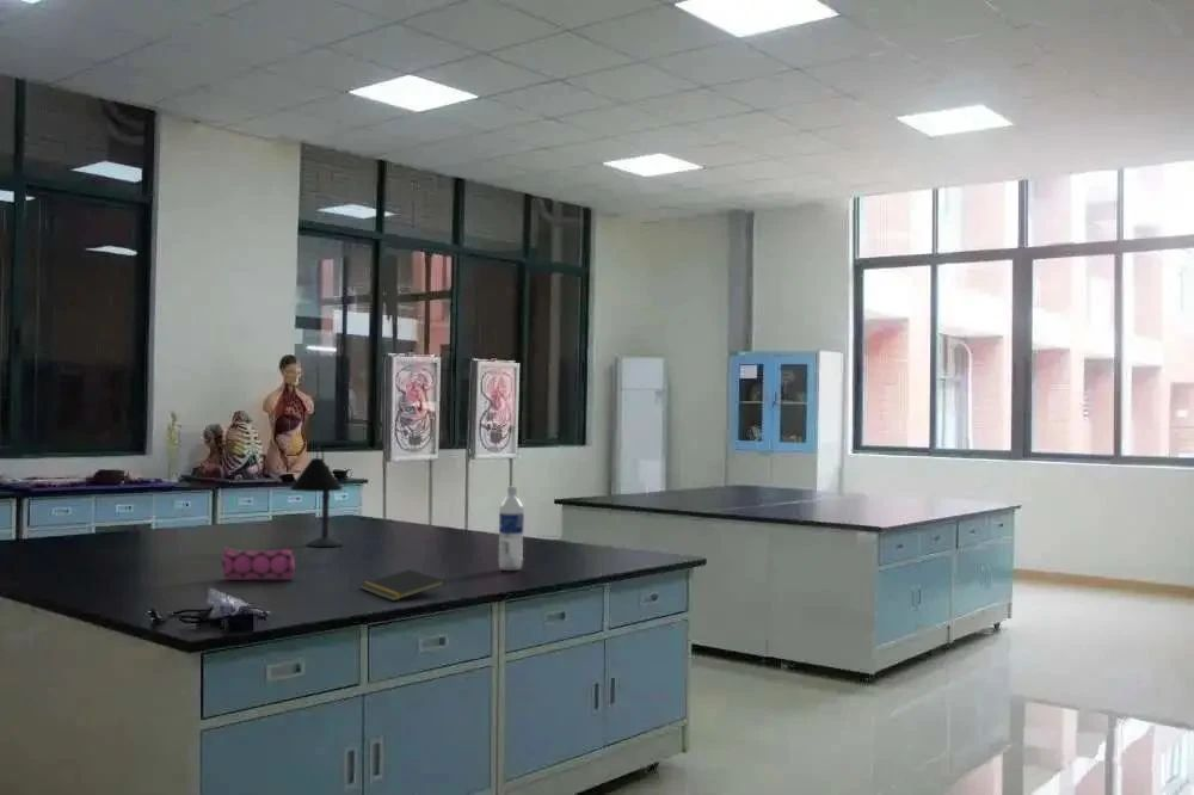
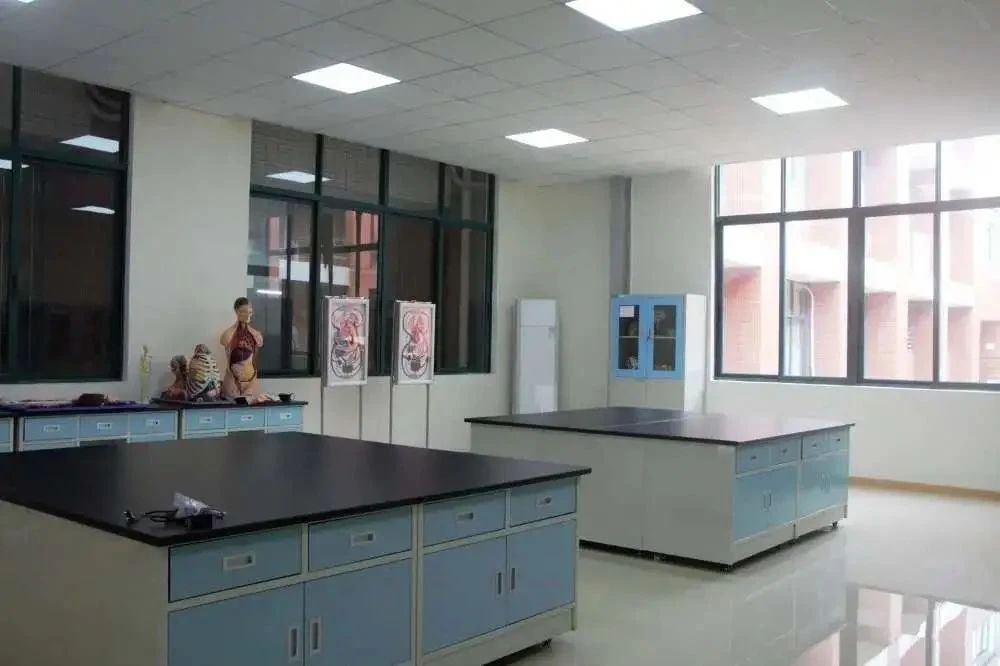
- notepad [358,568,447,602]
- pencil case [221,546,296,581]
- water bottle [498,486,525,572]
- desk lamp [289,440,344,548]
